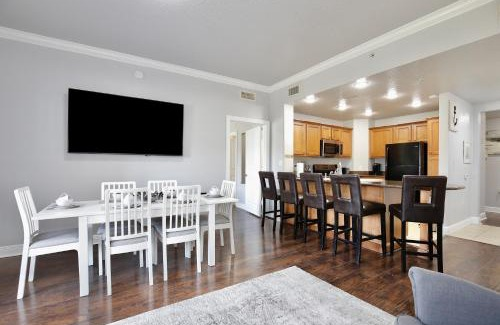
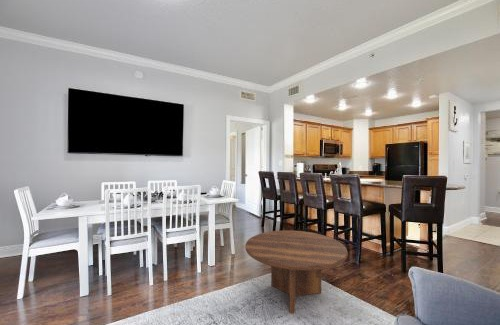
+ coffee table [244,230,349,315]
